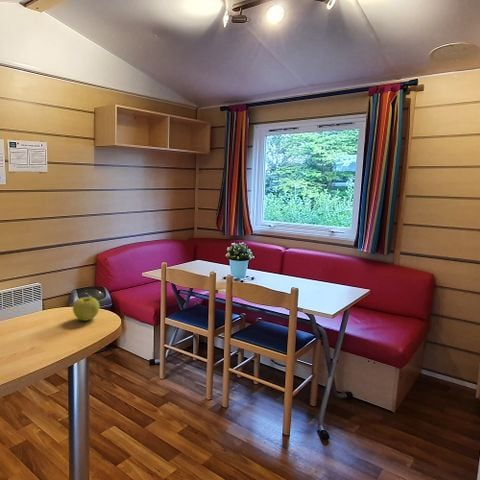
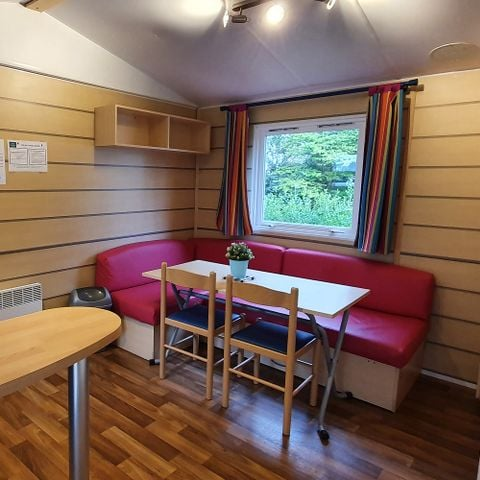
- apple [72,296,100,322]
